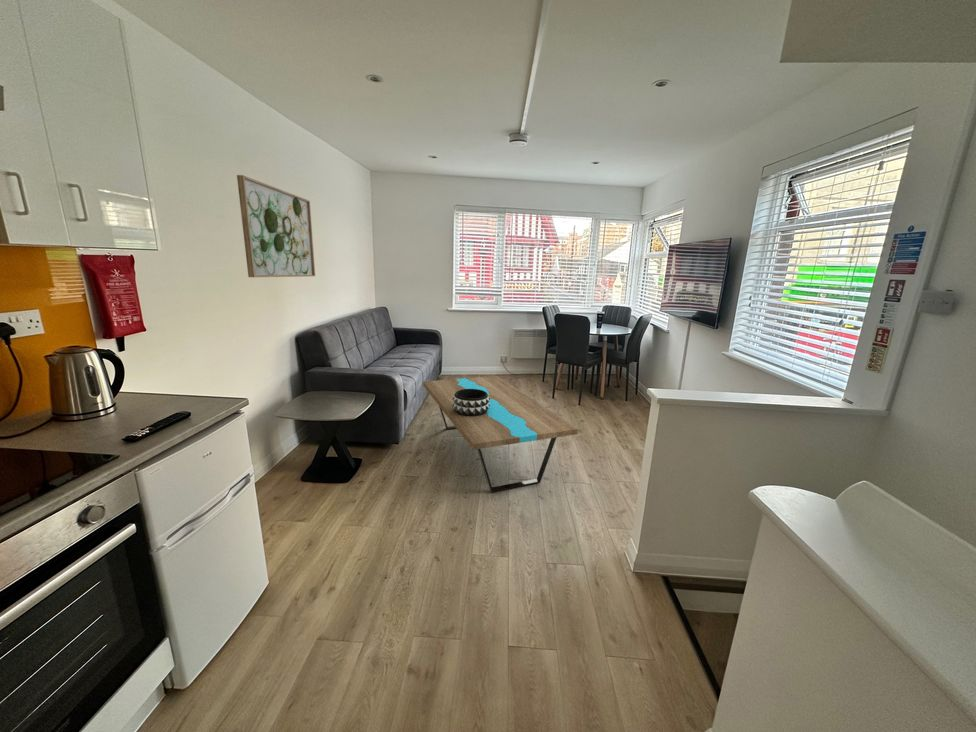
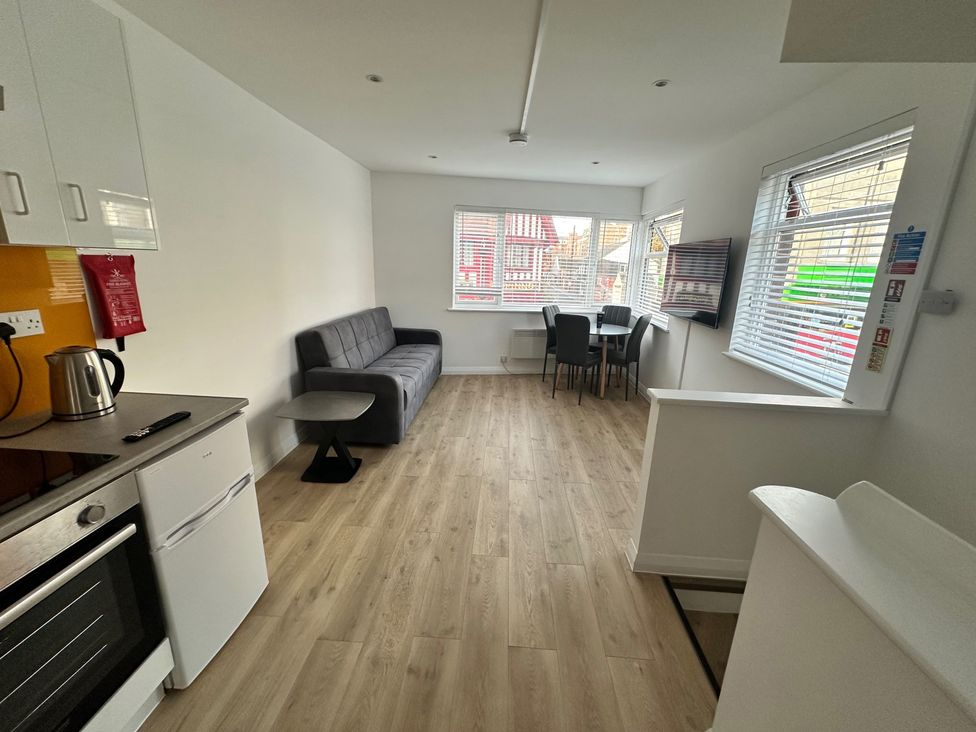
- decorative bowl [452,389,490,416]
- wall art [236,174,316,278]
- coffee table [422,375,579,493]
